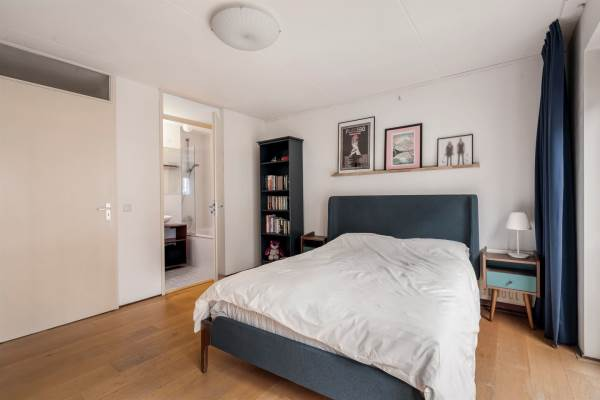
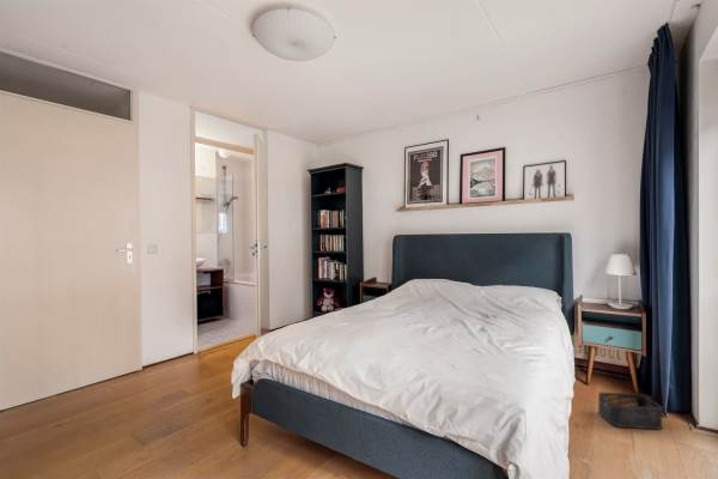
+ storage bin [597,390,663,431]
